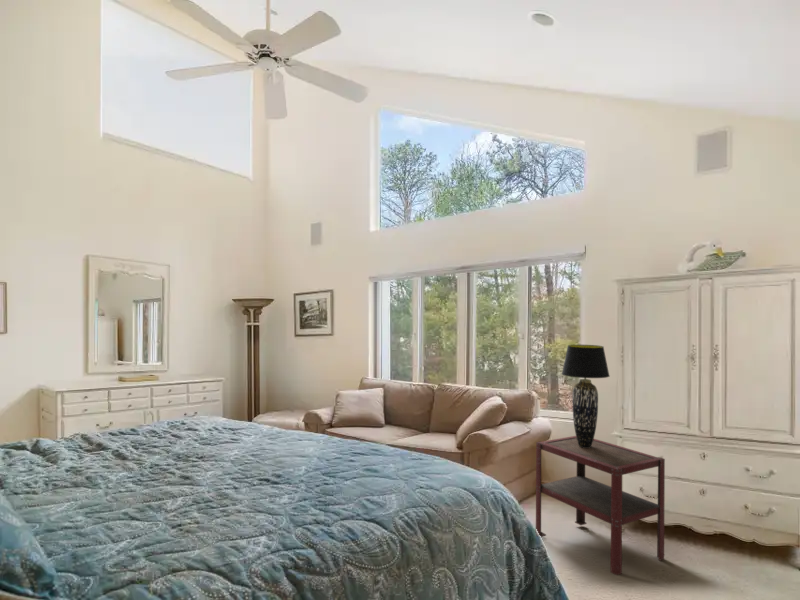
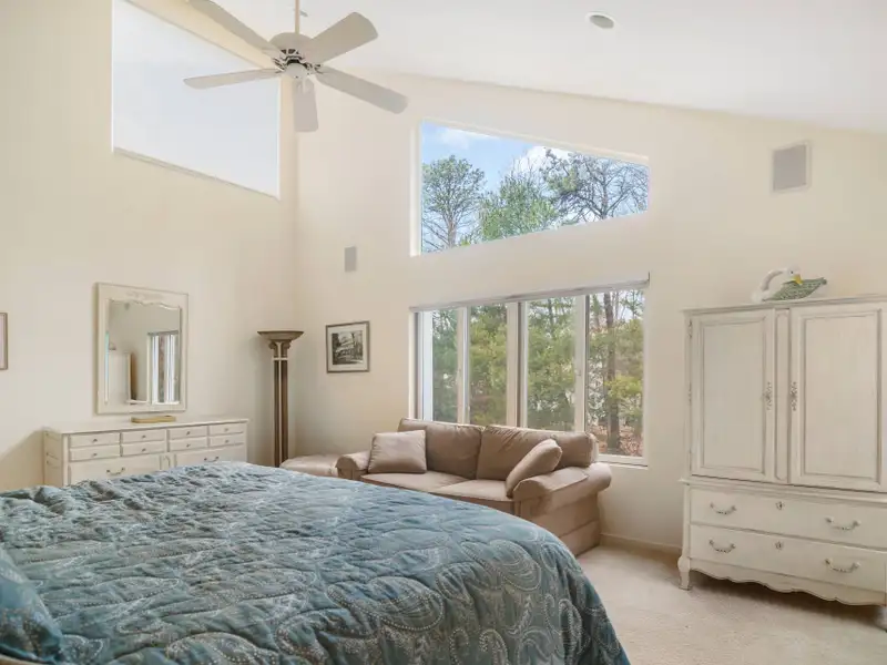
- side table [535,435,666,576]
- table lamp [561,344,611,448]
